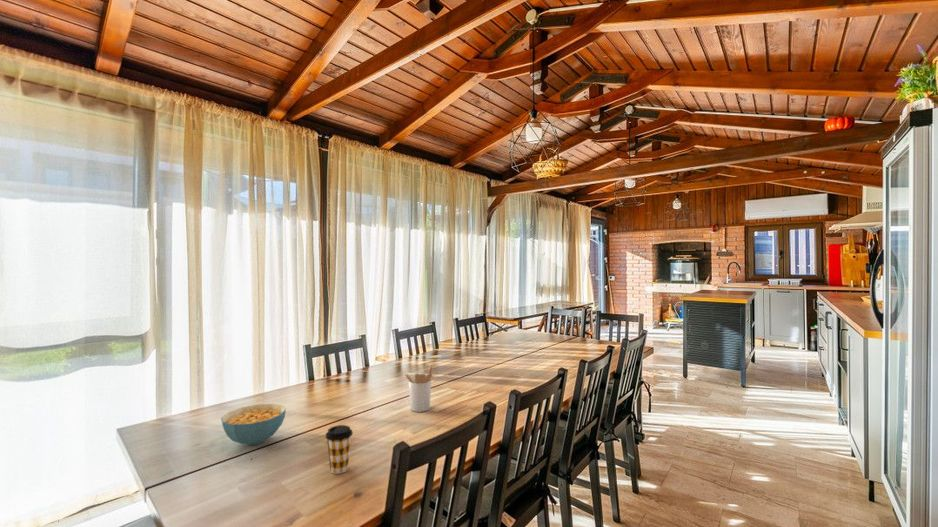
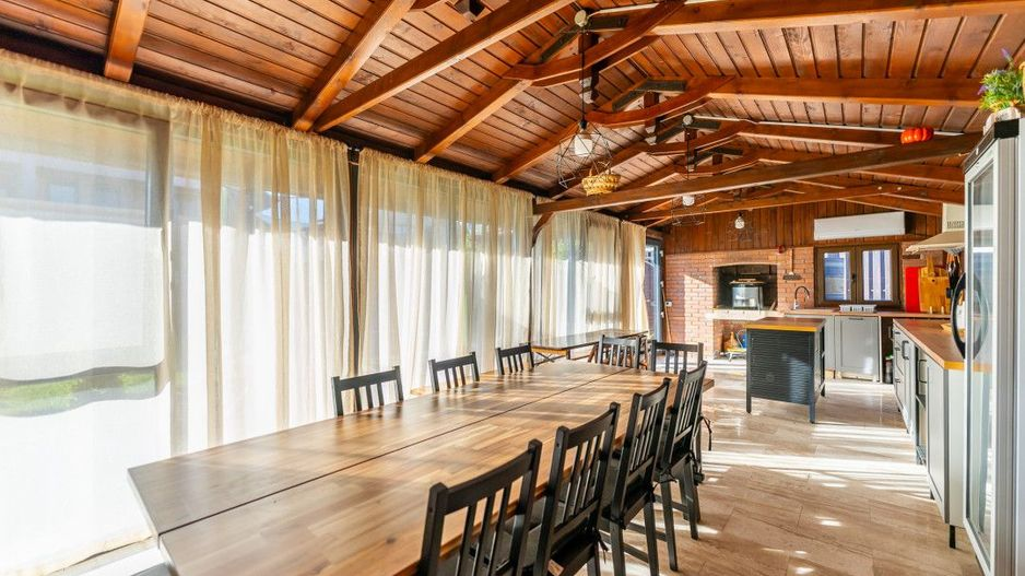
- utensil holder [403,365,434,413]
- coffee cup [324,424,354,475]
- cereal bowl [220,403,287,446]
